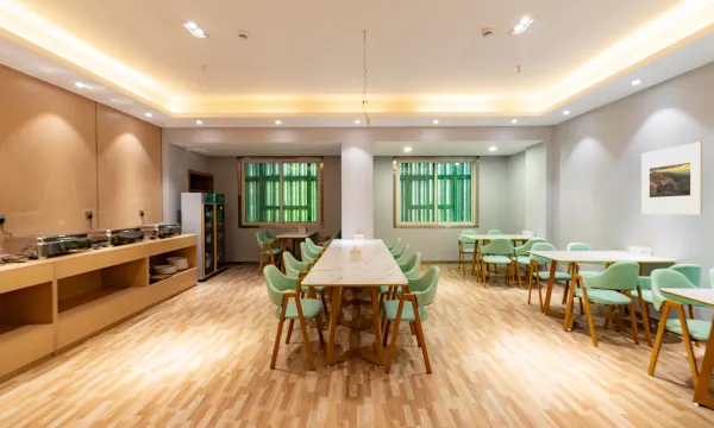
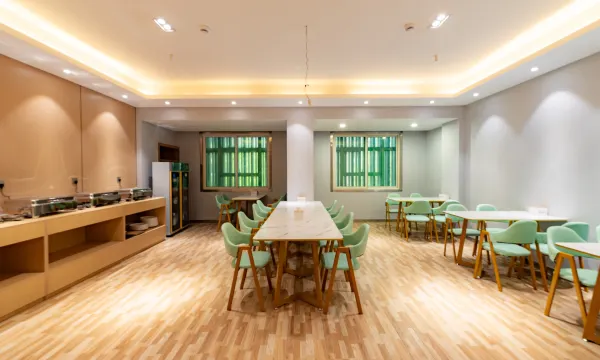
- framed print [640,140,703,215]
